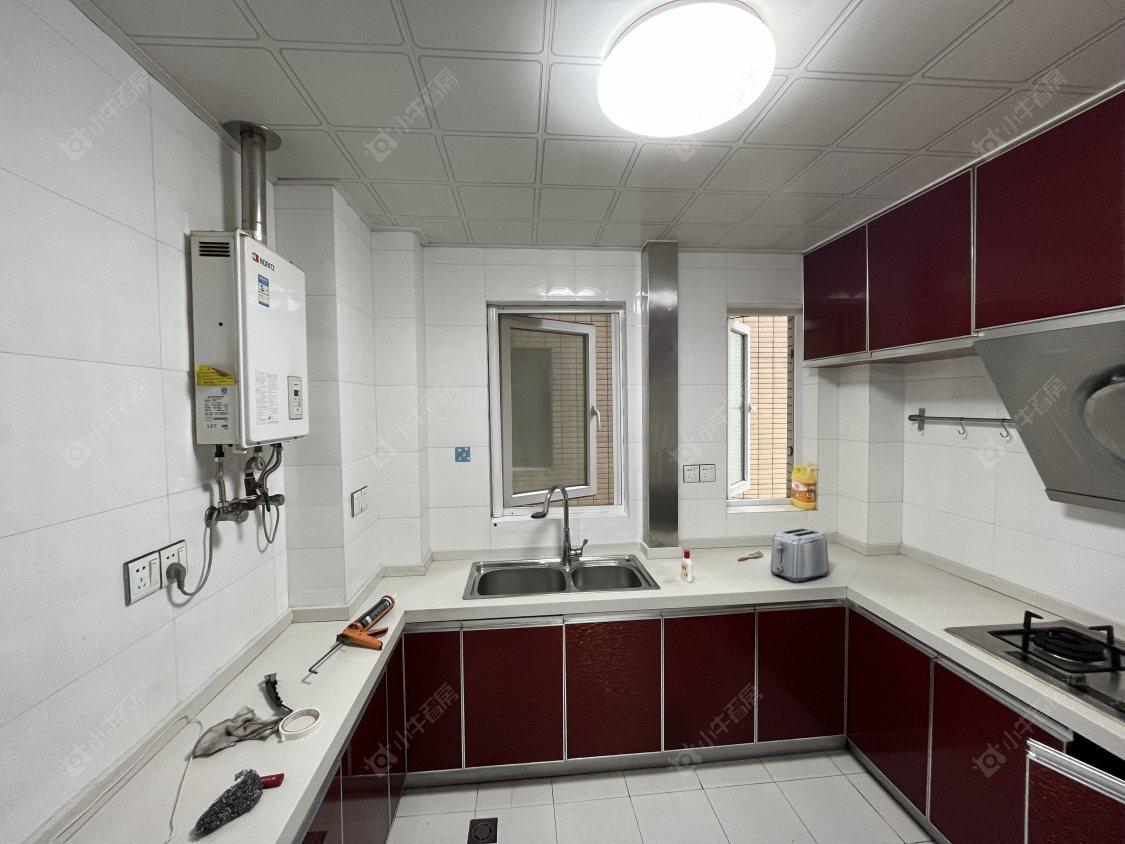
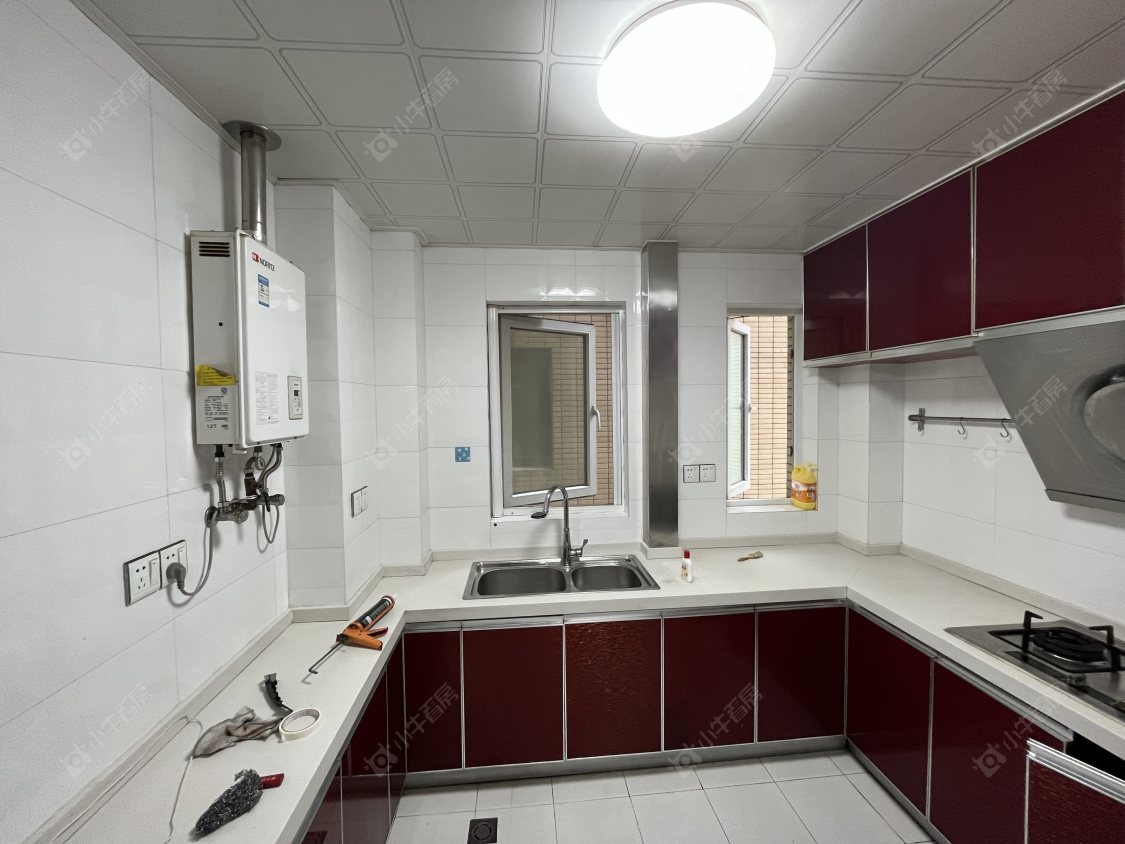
- toaster [769,527,830,583]
